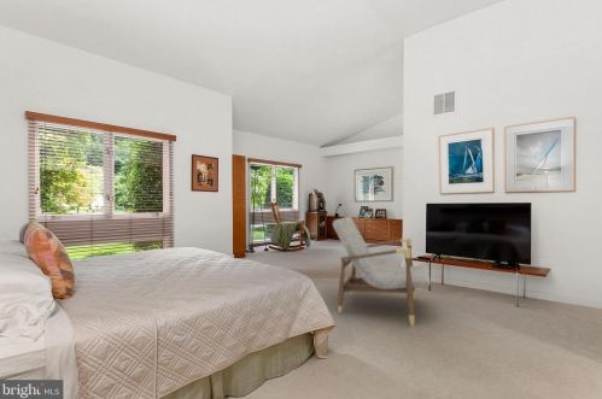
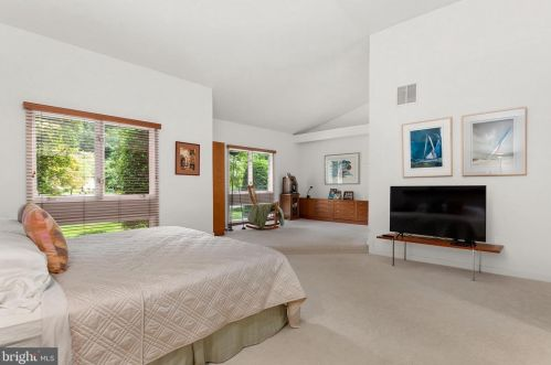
- armchair [332,216,432,328]
